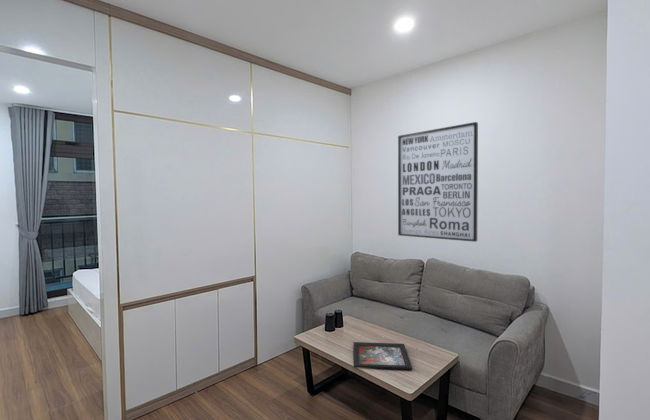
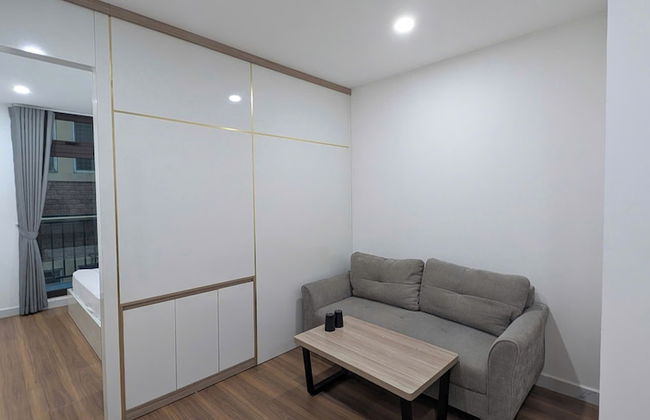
- wall art [397,121,479,243]
- decorative tray [352,341,413,370]
